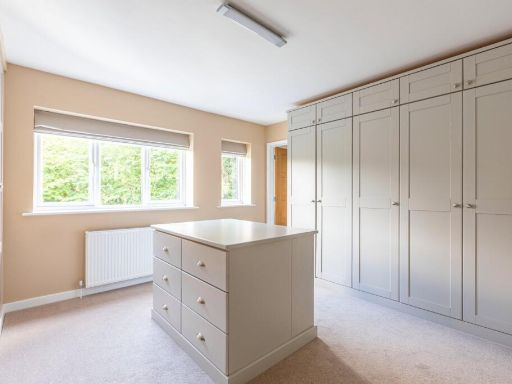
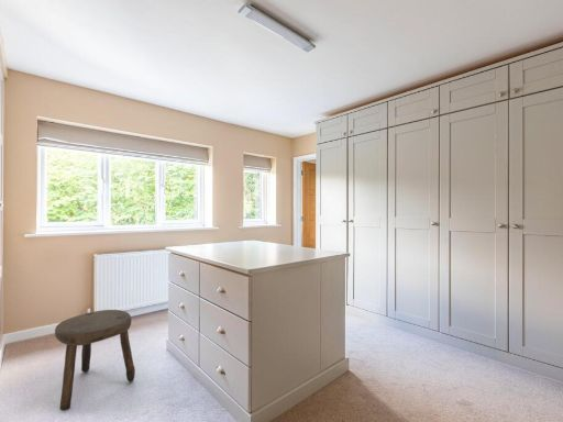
+ stool [54,309,136,411]
